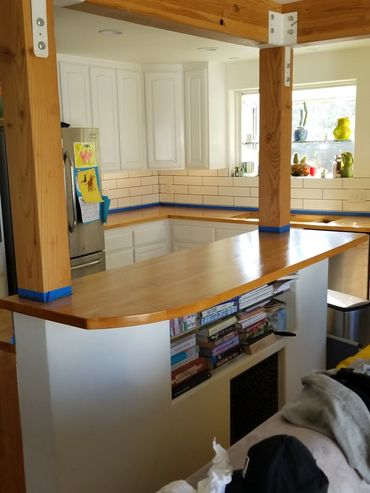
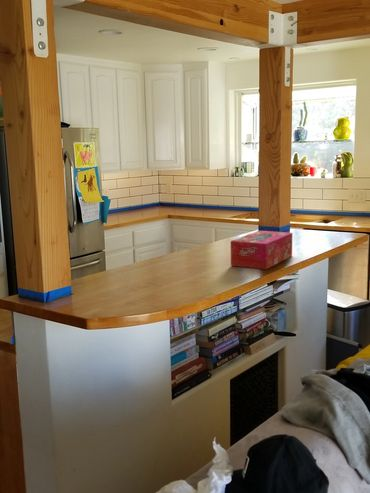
+ tissue box [230,230,293,270]
